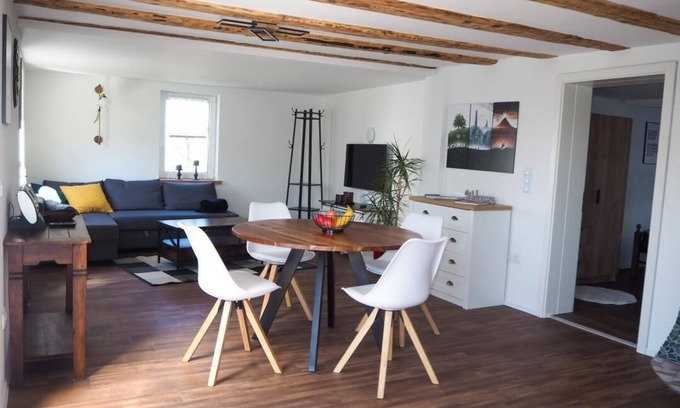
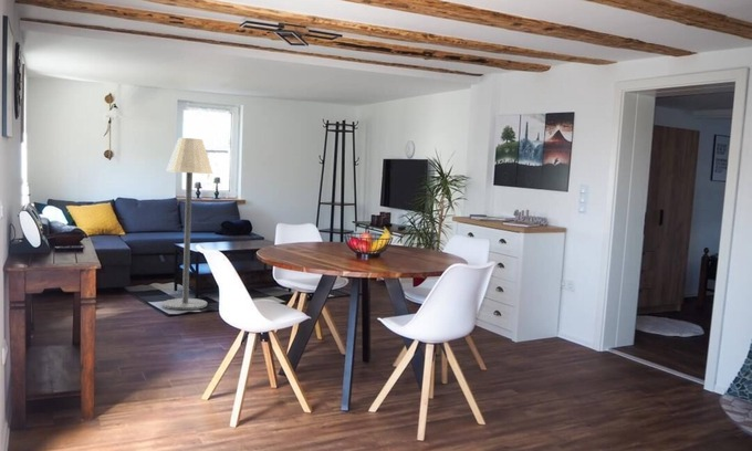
+ floor lamp [161,137,213,311]
